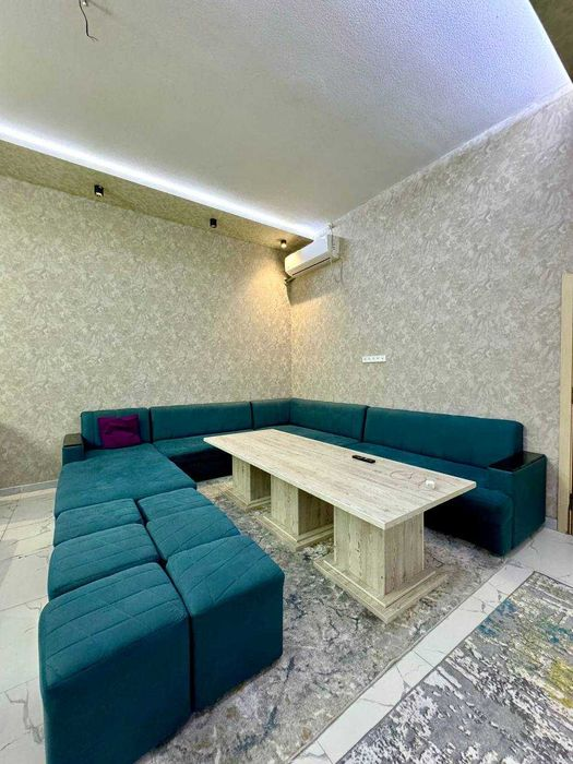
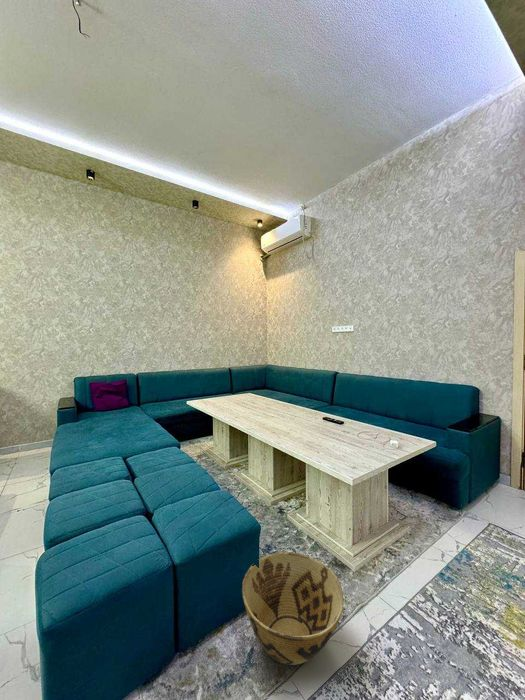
+ woven basket [241,551,345,666]
